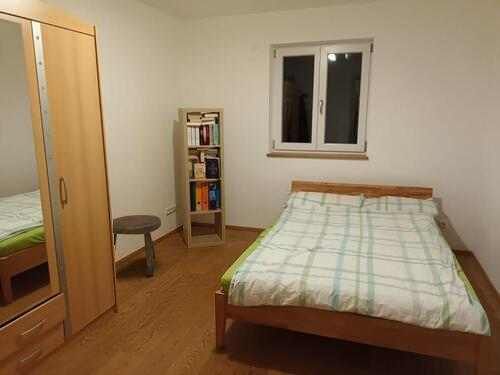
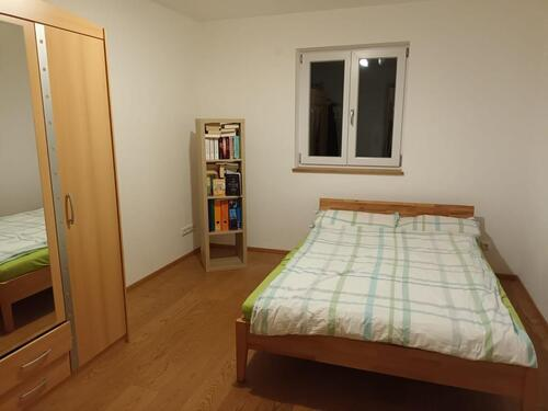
- stool [112,214,162,276]
